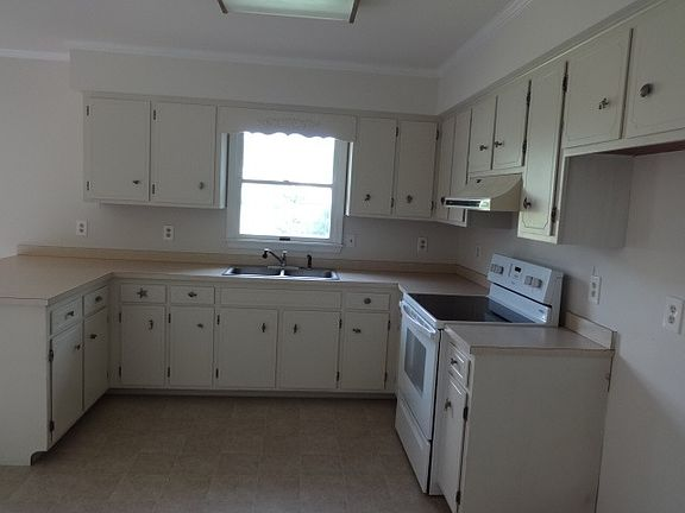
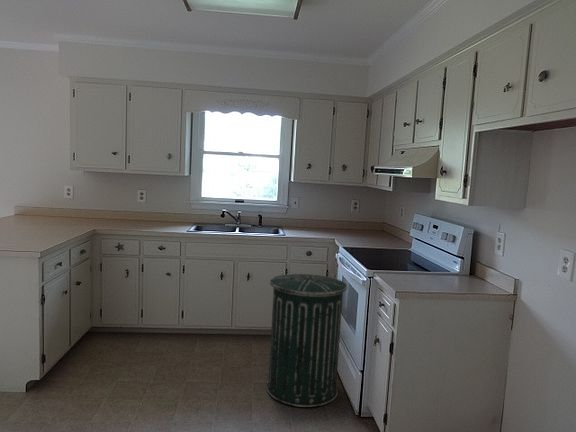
+ trash can [265,273,348,408]
